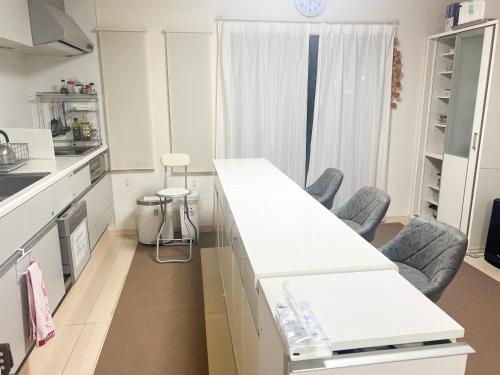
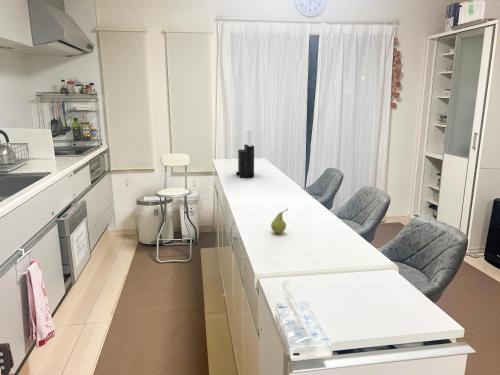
+ knife block [235,129,255,178]
+ fruit [270,207,289,234]
